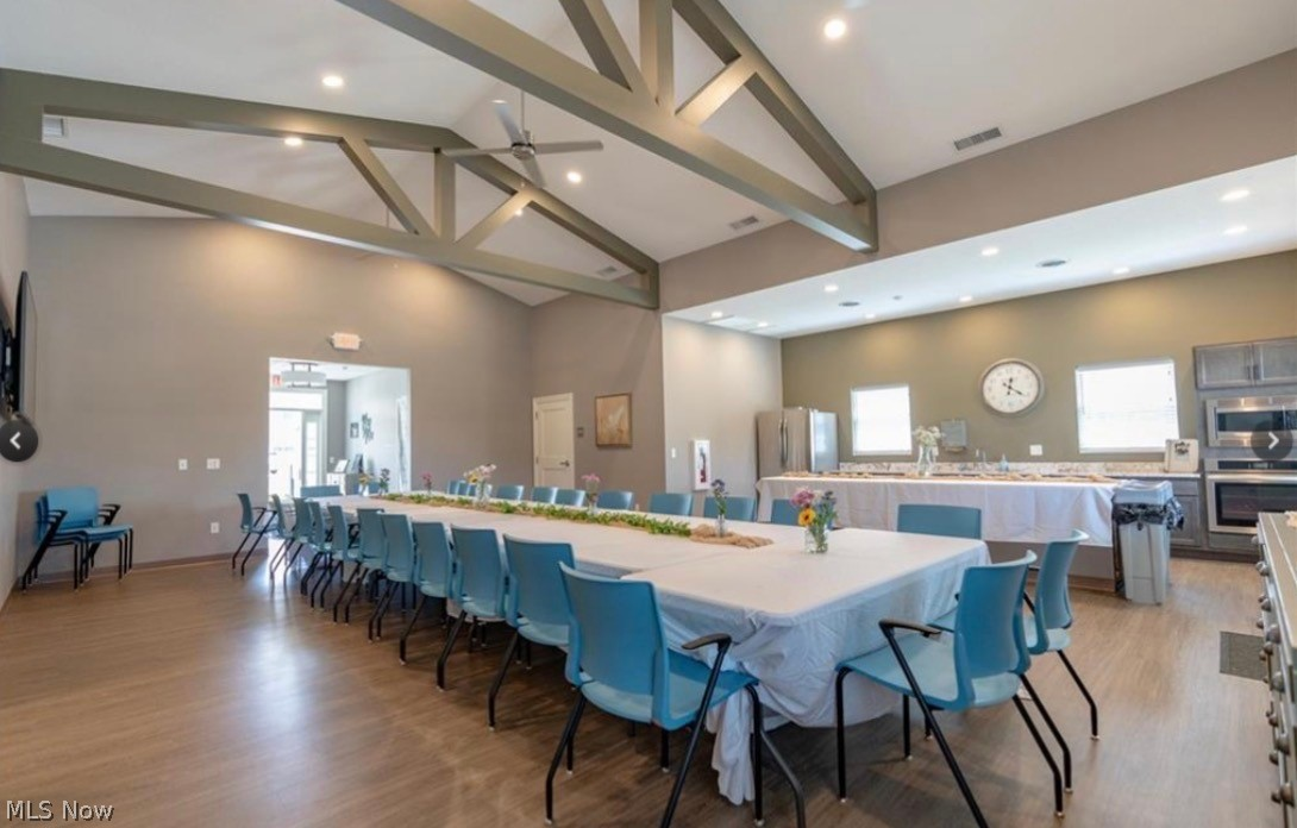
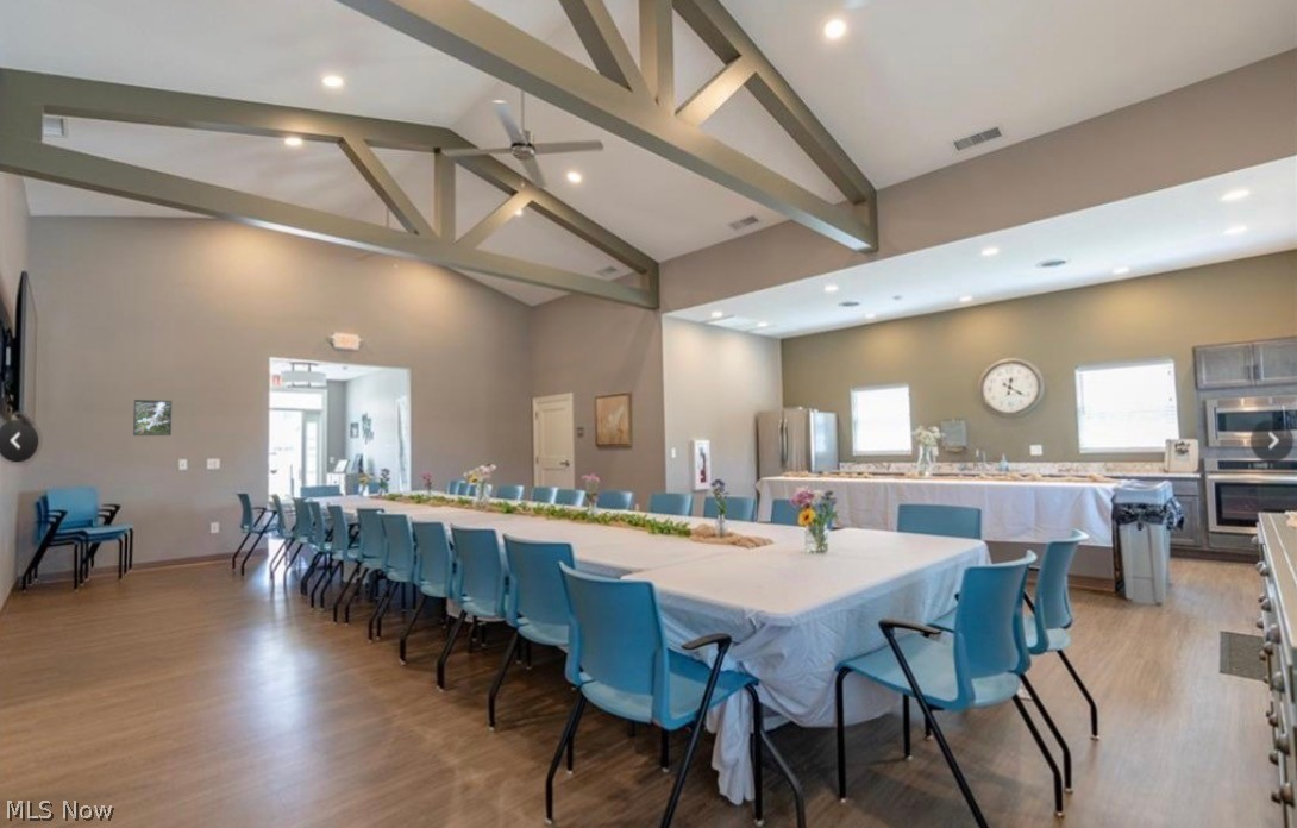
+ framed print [132,399,173,437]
